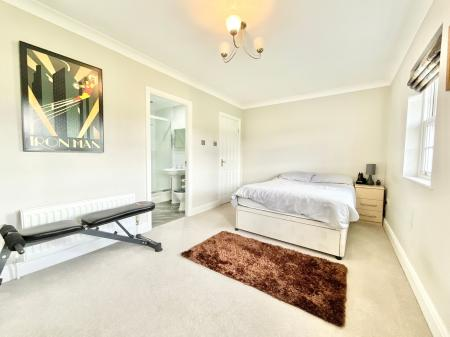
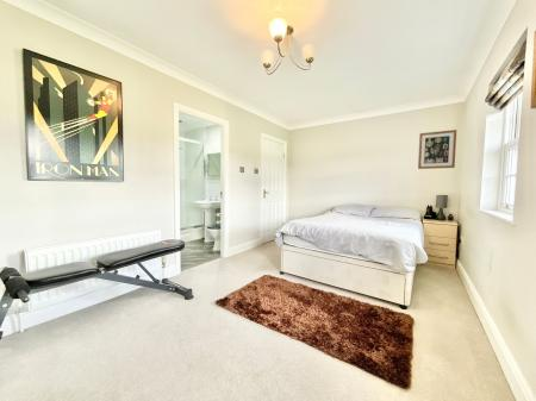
+ wall art [417,129,457,170]
